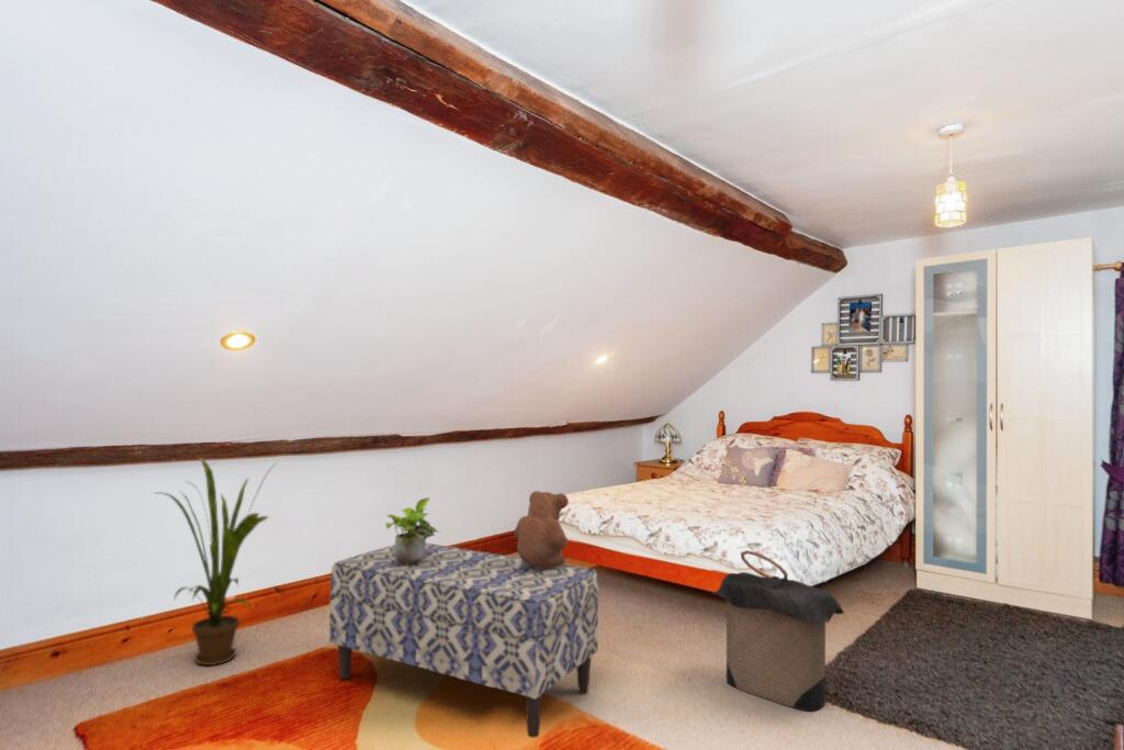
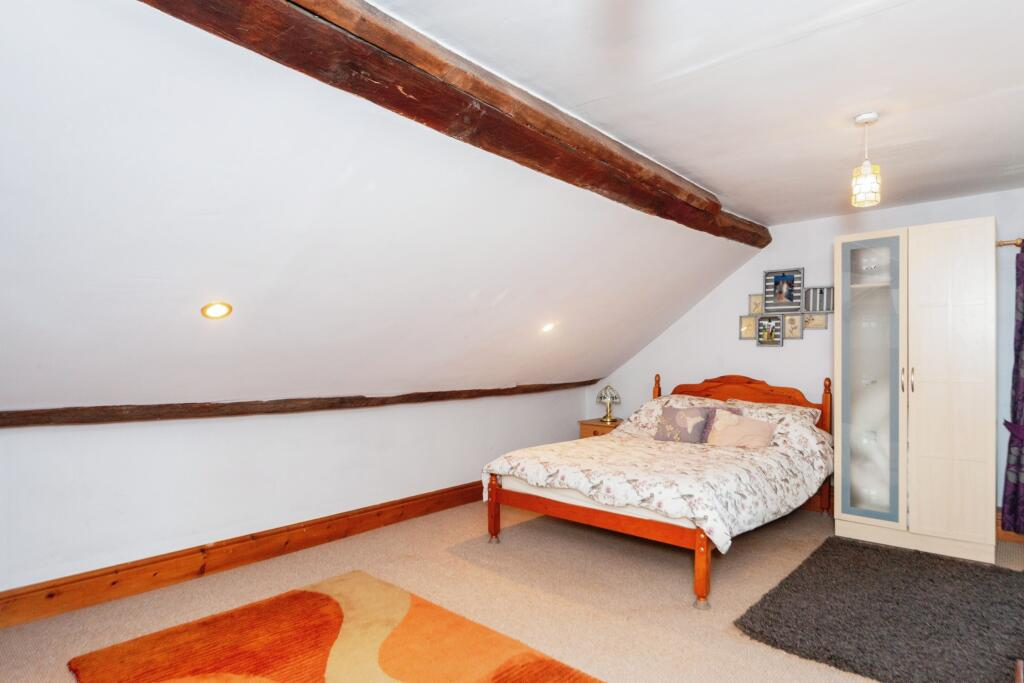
- laundry hamper [712,549,846,713]
- teddy bear [513,490,570,568]
- house plant [150,455,280,667]
- potted plant [385,496,440,563]
- bench [328,541,599,739]
